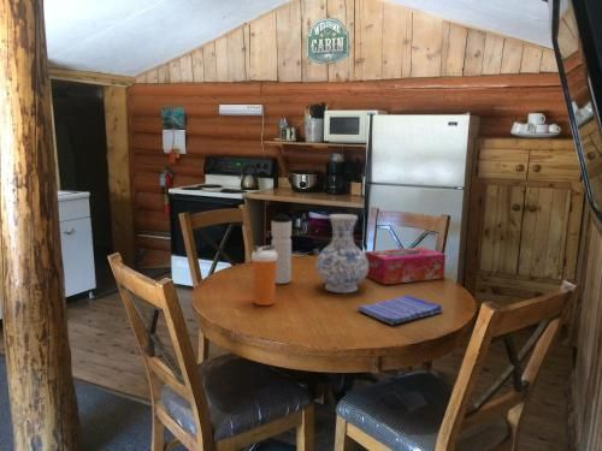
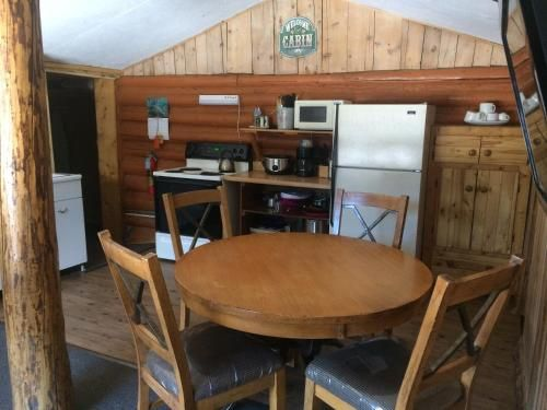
- shaker bottle [250,244,277,307]
- vase [314,213,368,295]
- dish towel [356,293,443,326]
- tissue box [364,247,447,286]
- water bottle [271,210,293,285]
